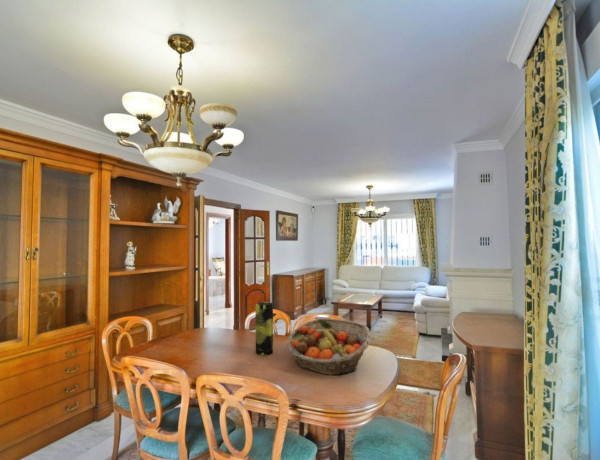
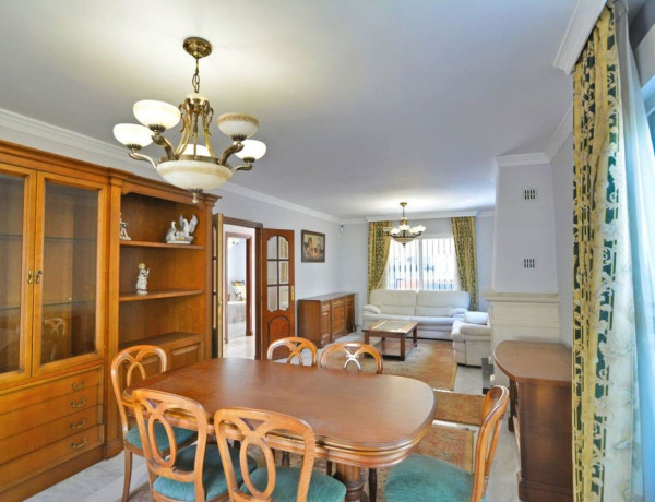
- vase [254,301,274,356]
- fruit basket [286,318,372,376]
